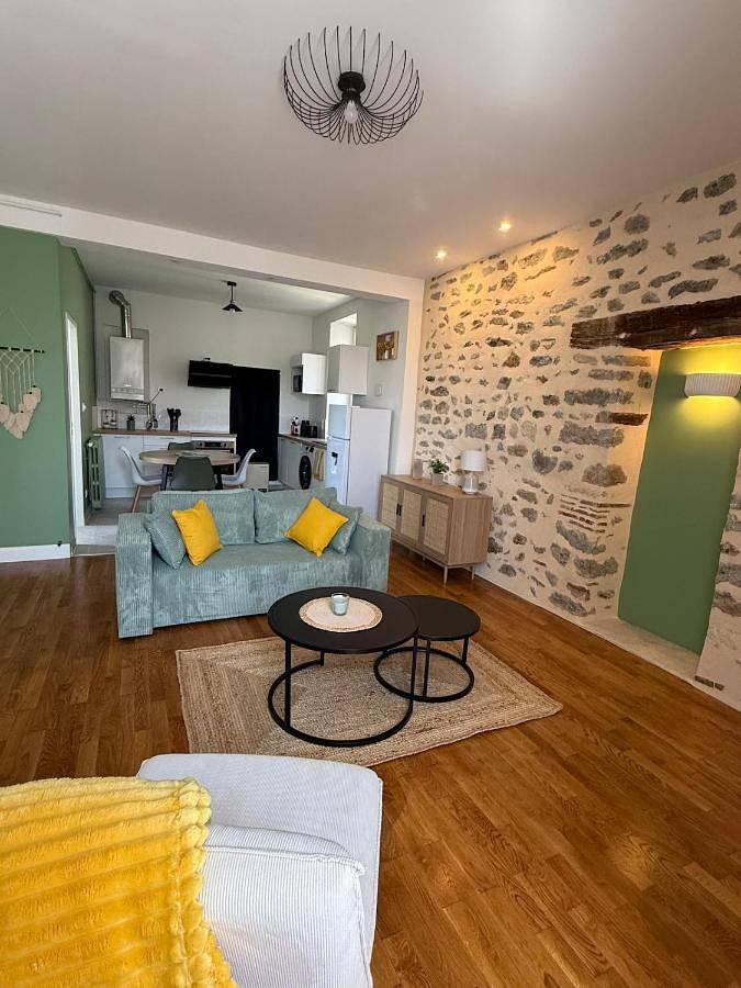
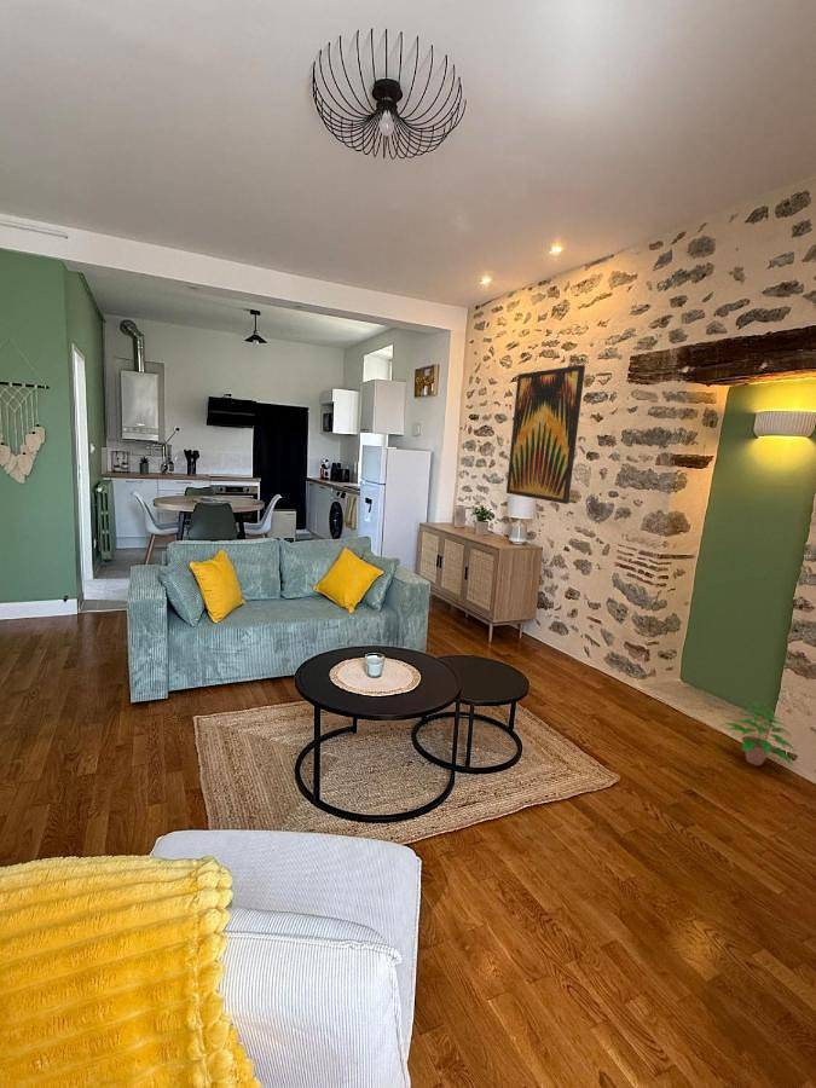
+ wall art [505,364,586,505]
+ potted plant [723,700,798,766]
